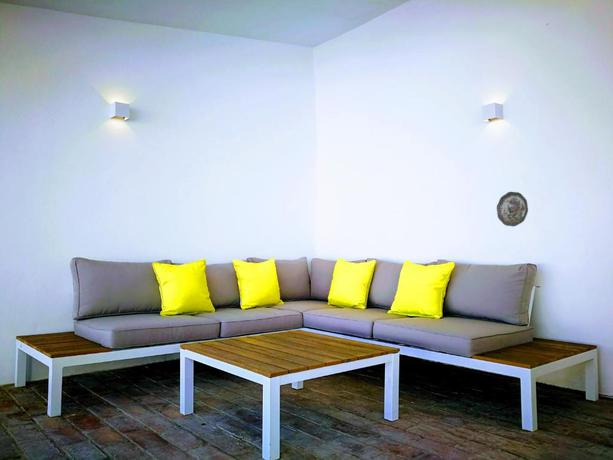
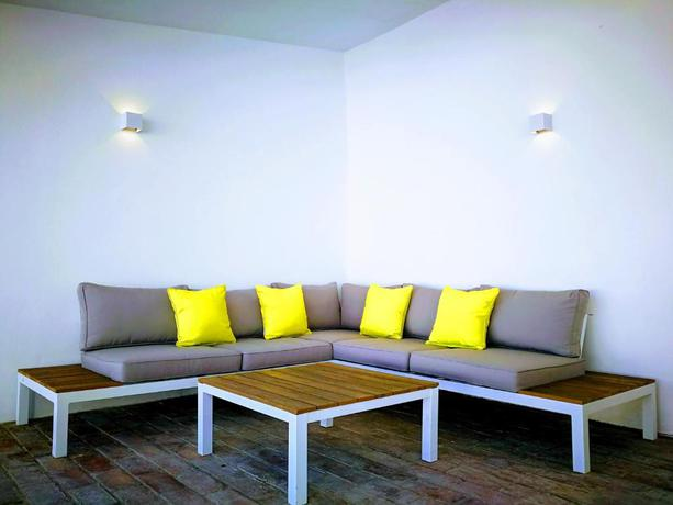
- decorative plate [496,191,529,227]
